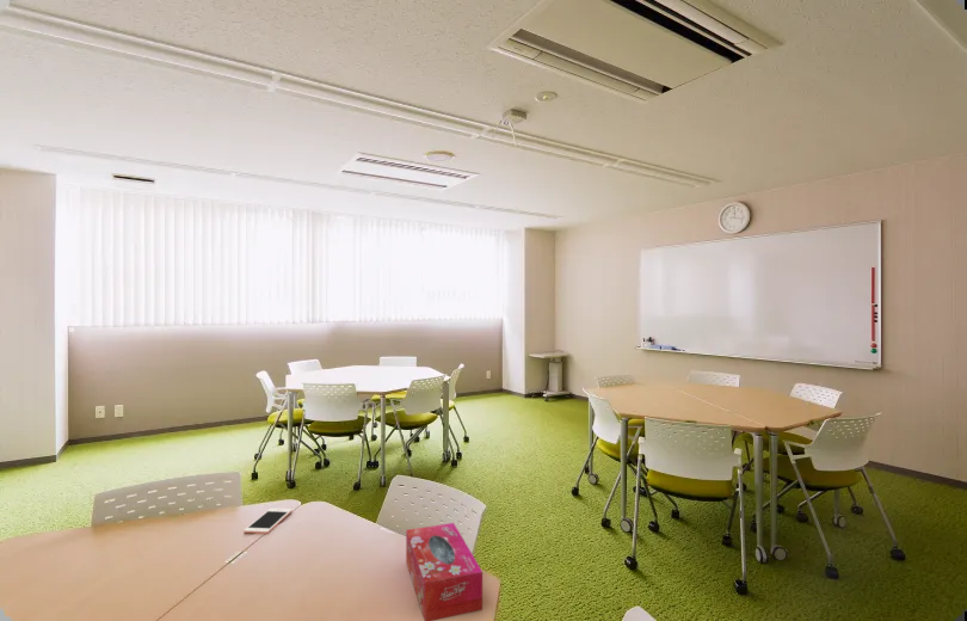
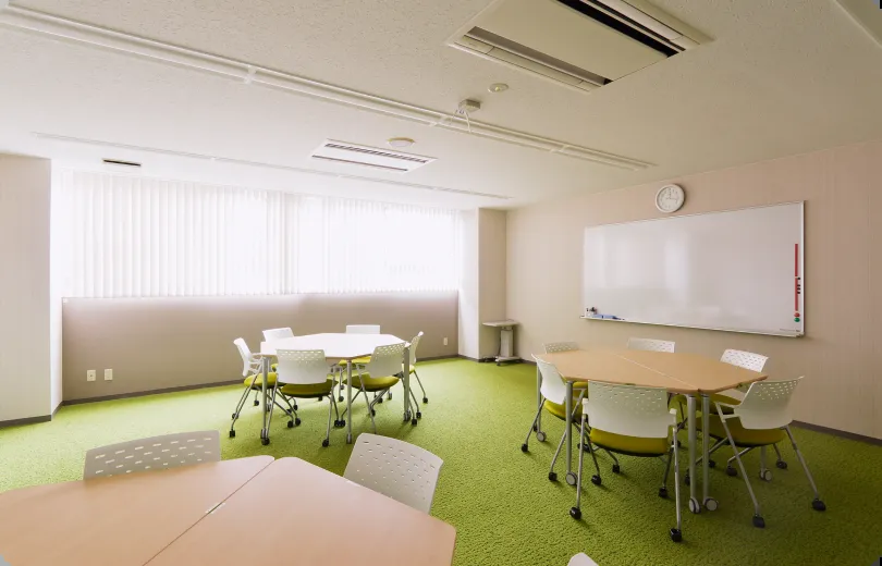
- cell phone [242,508,294,535]
- tissue box [405,522,483,621]
